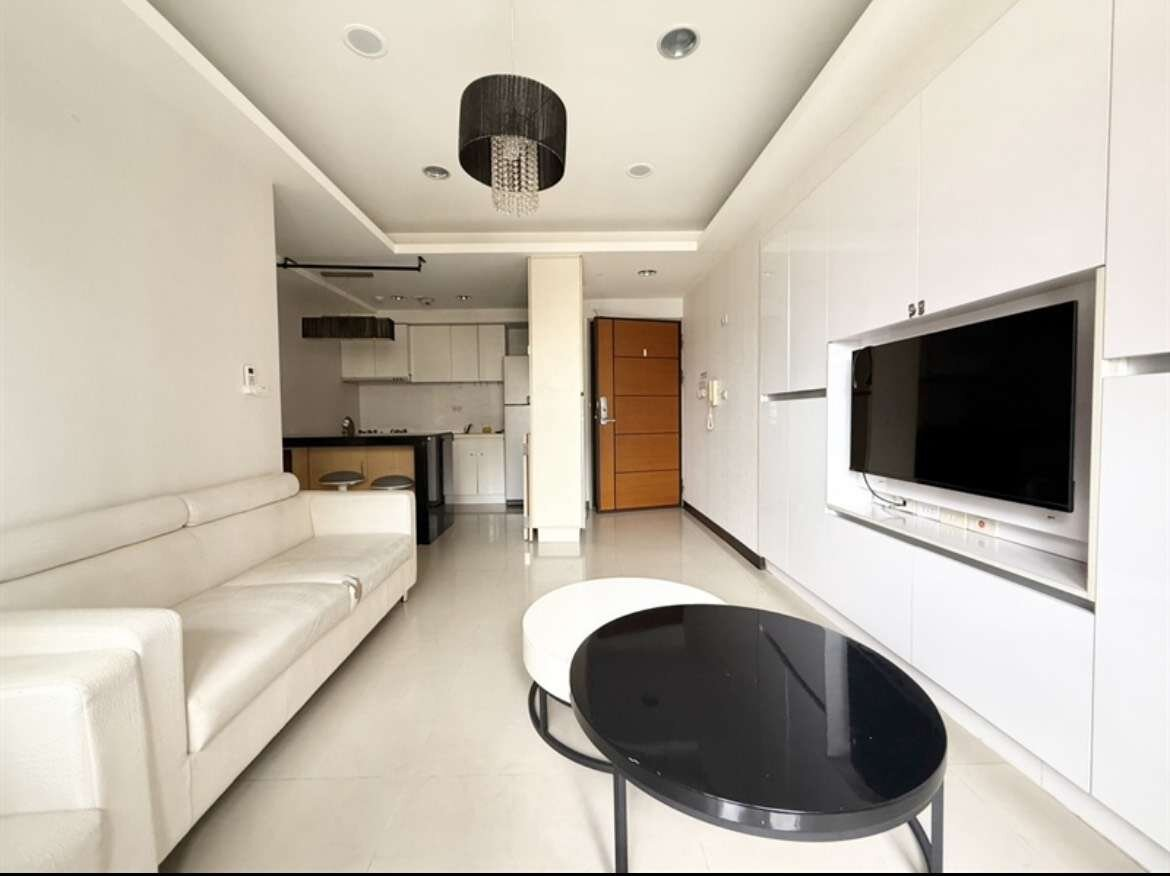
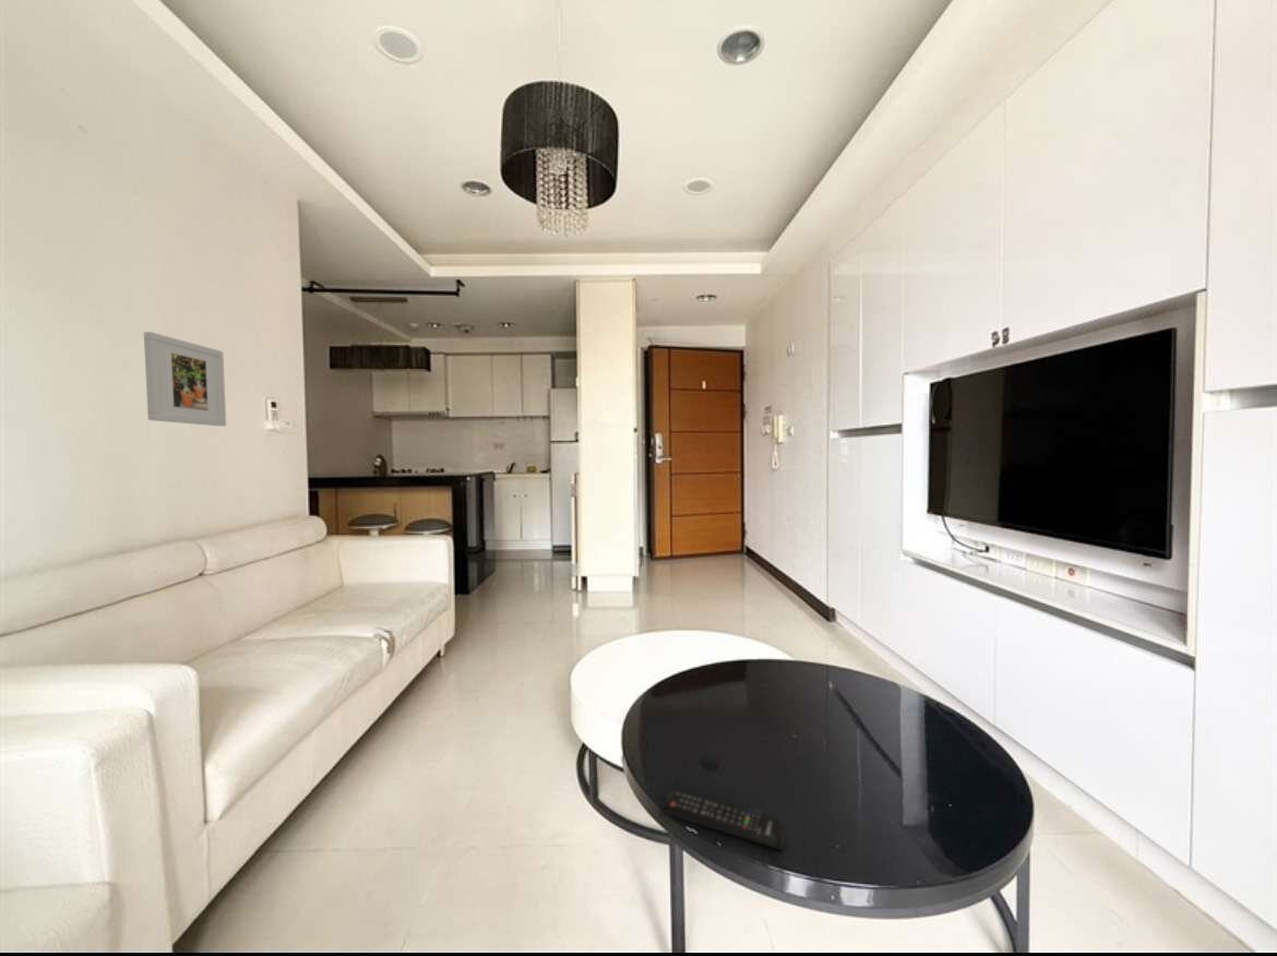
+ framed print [143,331,227,427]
+ remote control [658,789,786,851]
